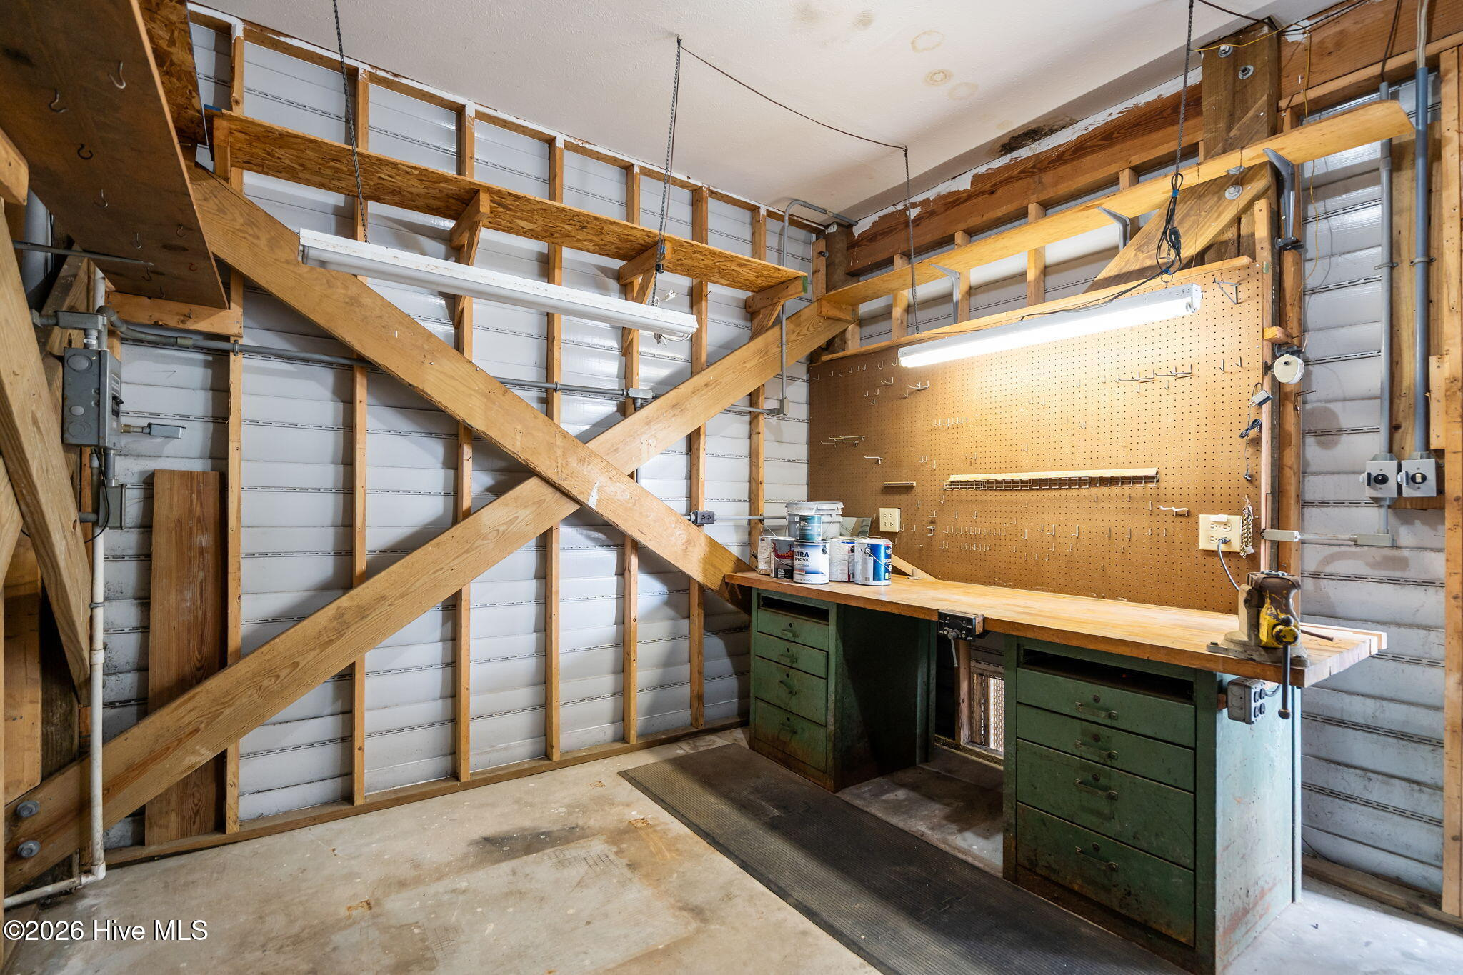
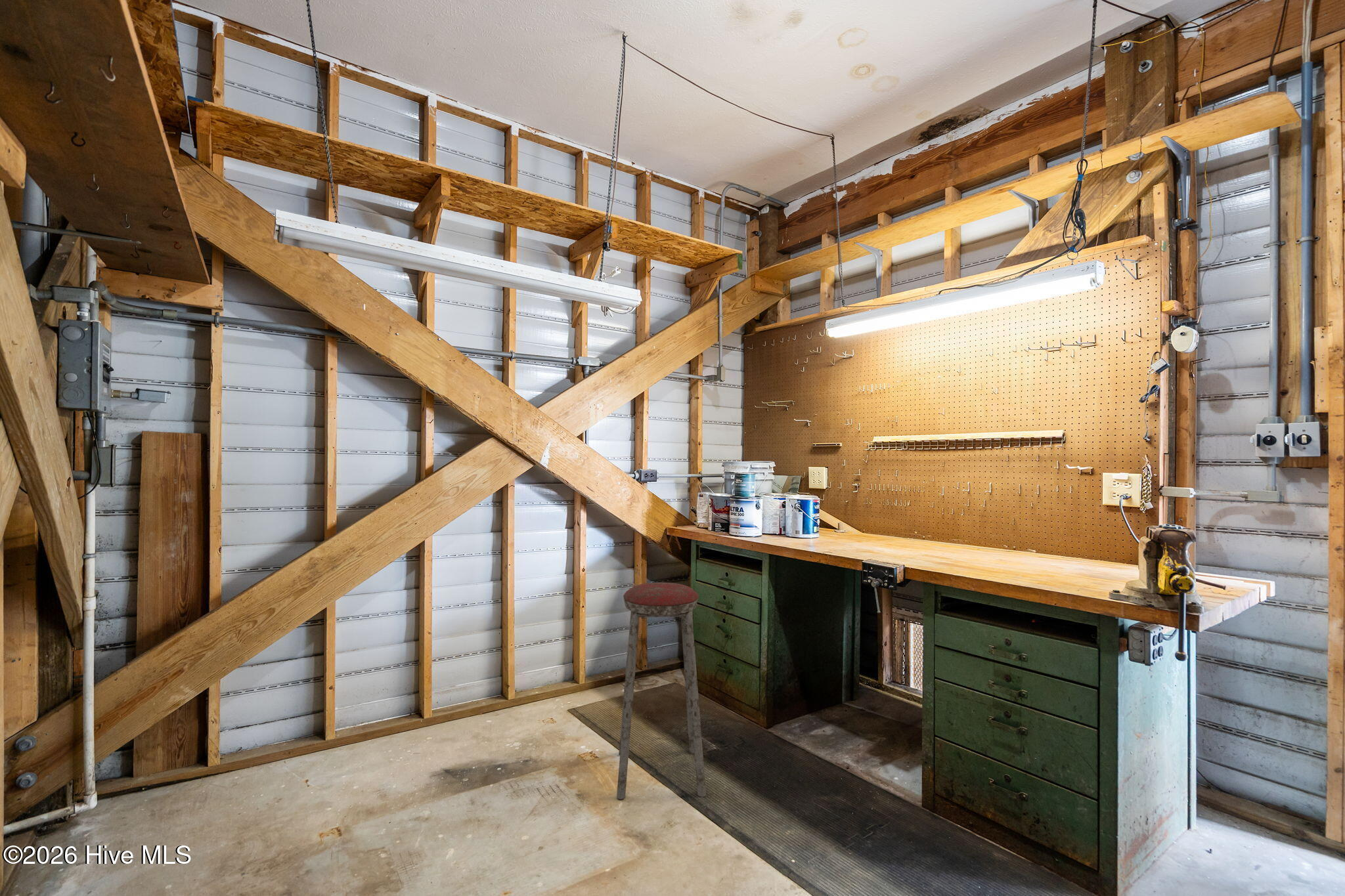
+ music stool [616,582,707,800]
